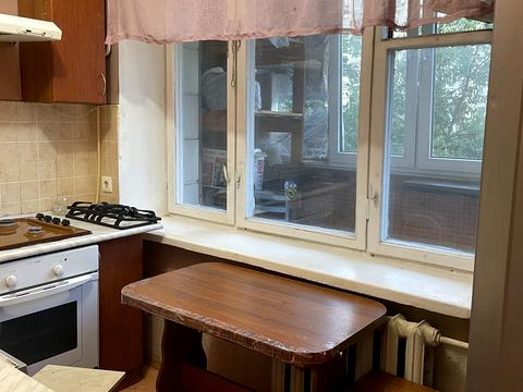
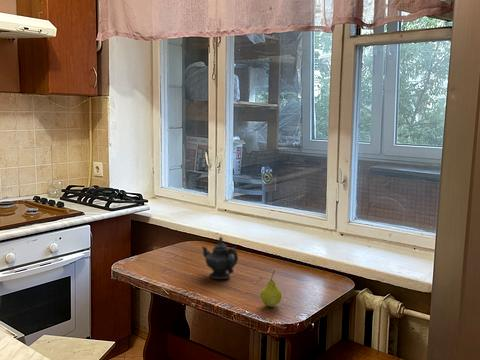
+ teapot [201,235,239,280]
+ fruit [259,269,283,308]
